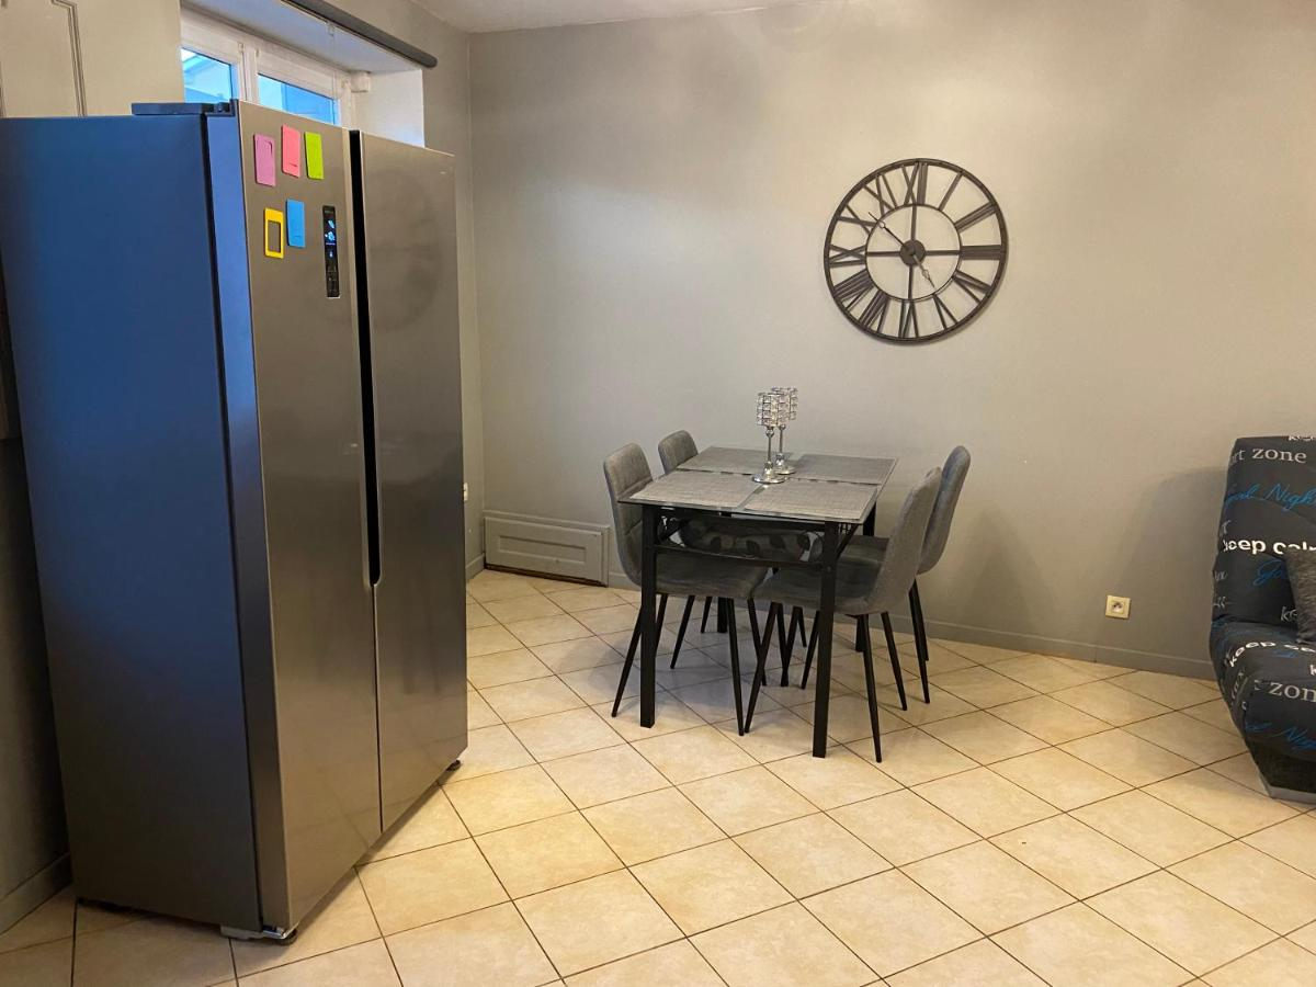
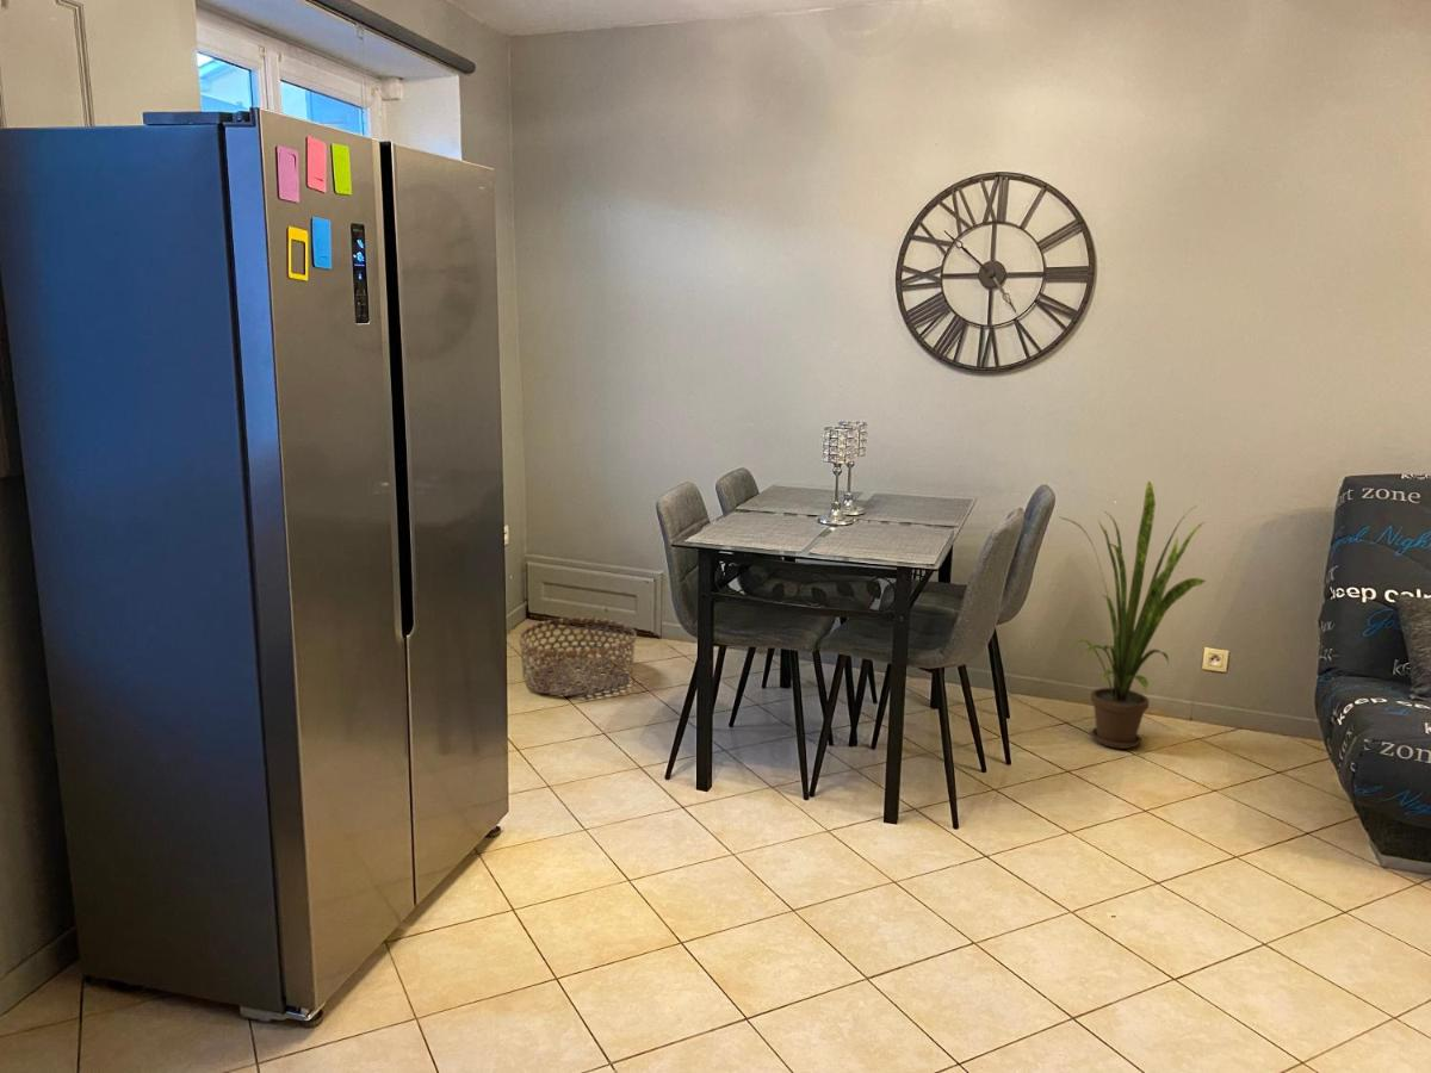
+ house plant [1059,480,1208,750]
+ basket [518,616,638,697]
